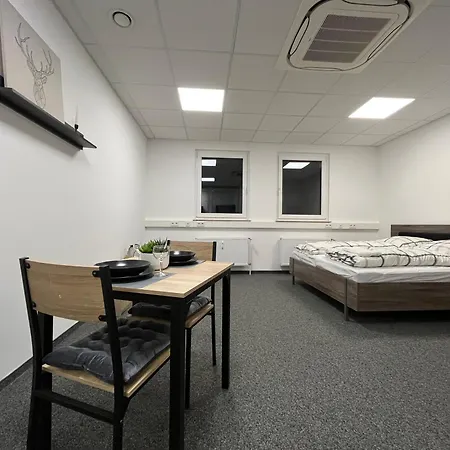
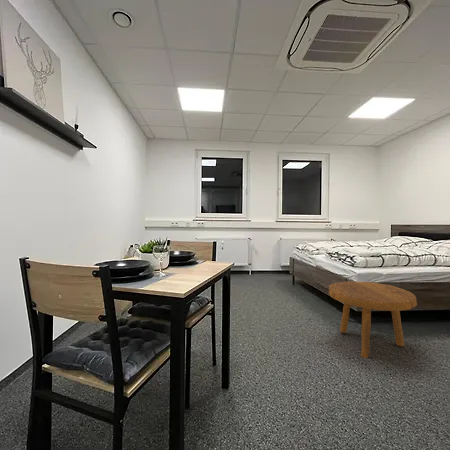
+ footstool [328,280,418,359]
